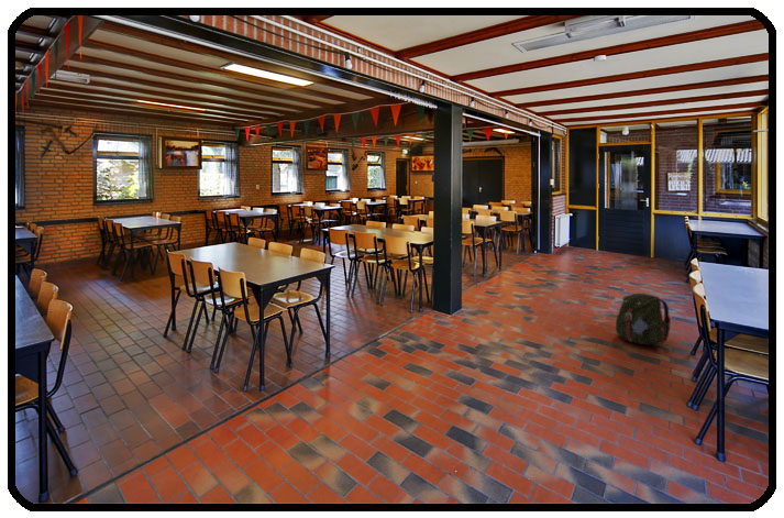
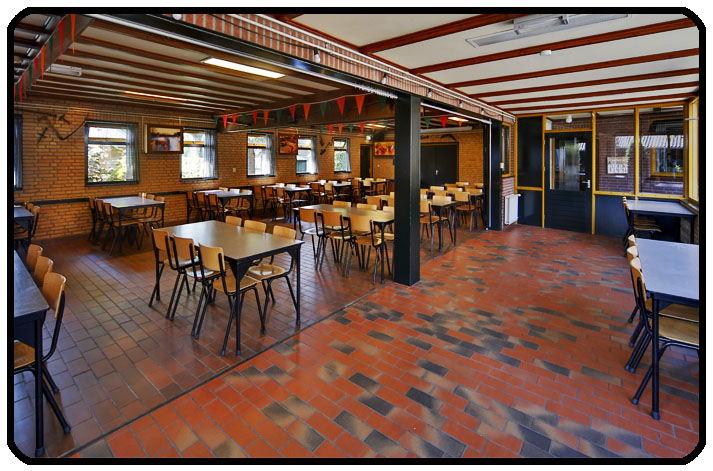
- backpack [615,293,672,345]
